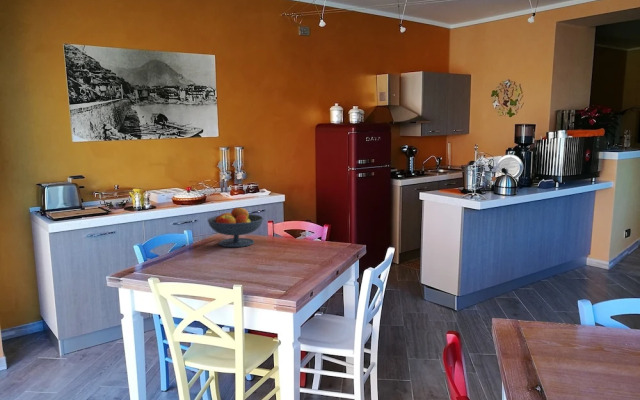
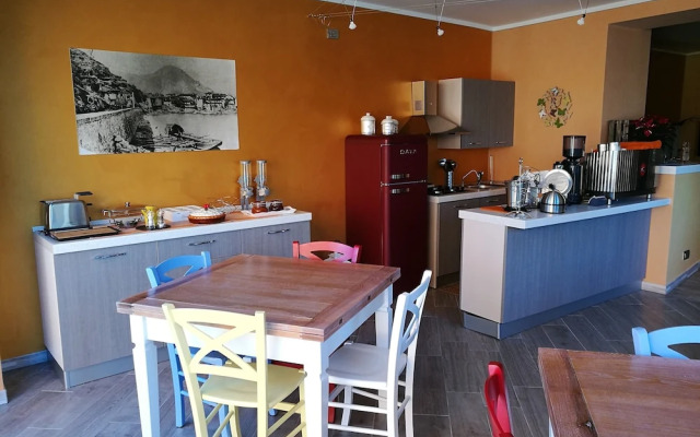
- fruit bowl [207,206,264,248]
